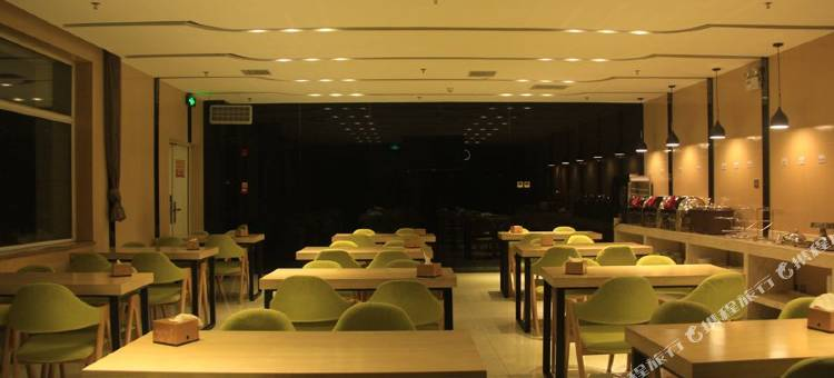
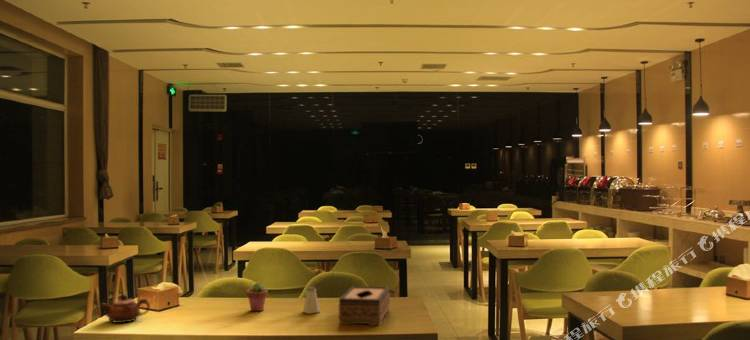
+ saltshaker [302,286,321,314]
+ potted succulent [246,282,269,312]
+ tissue box [338,285,391,326]
+ teapot [99,293,151,324]
